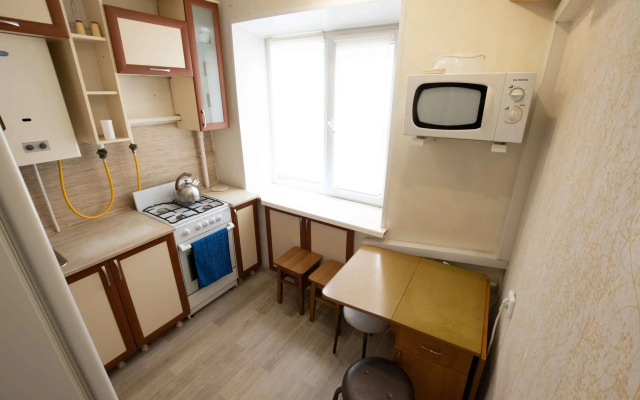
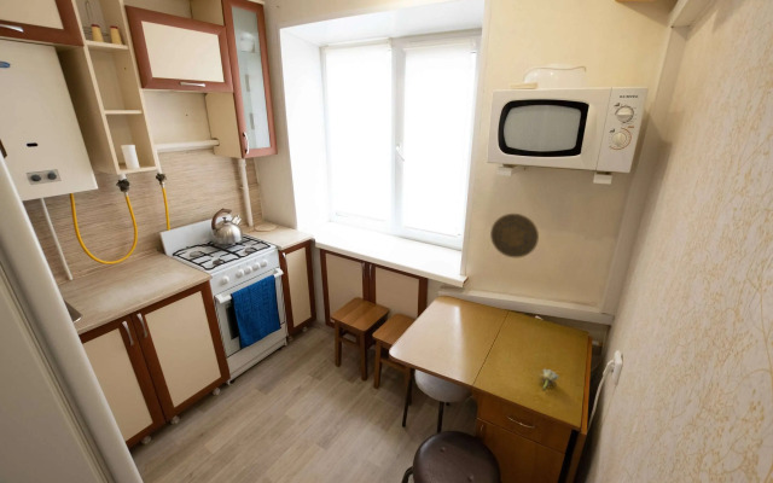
+ decorative plate [489,213,540,258]
+ flower [539,368,560,390]
